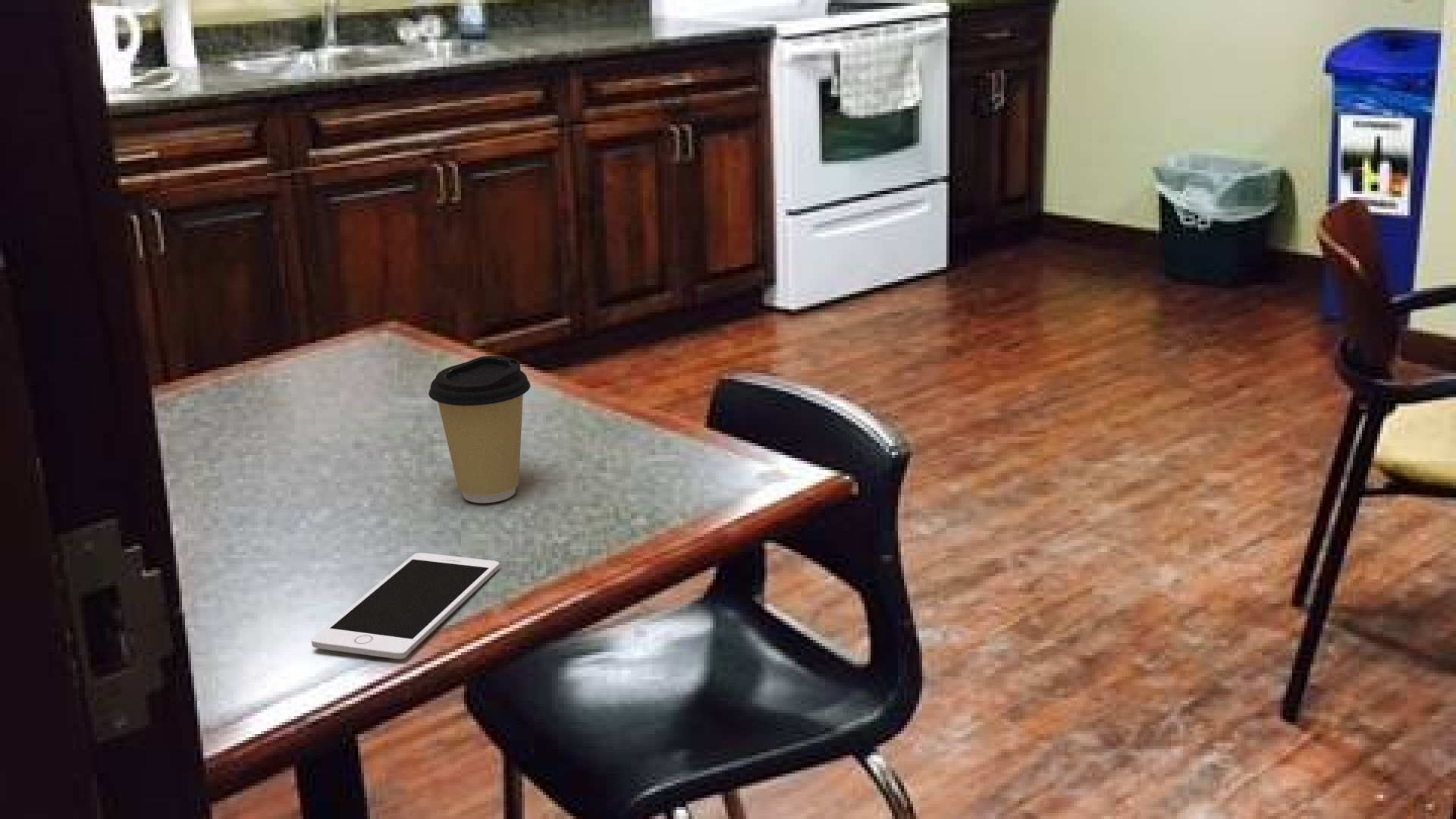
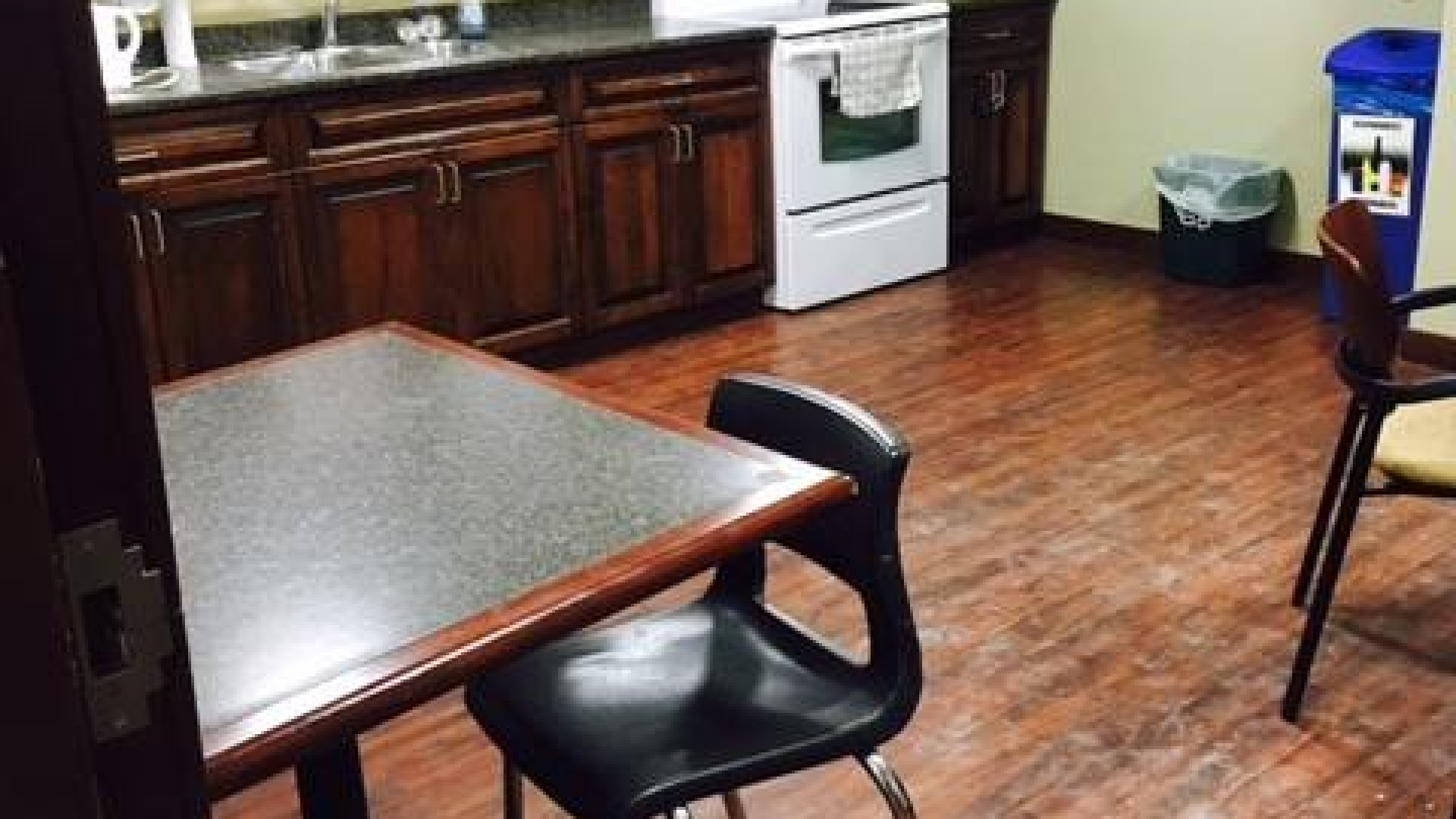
- cell phone [311,552,500,660]
- coffee cup [428,355,531,504]
